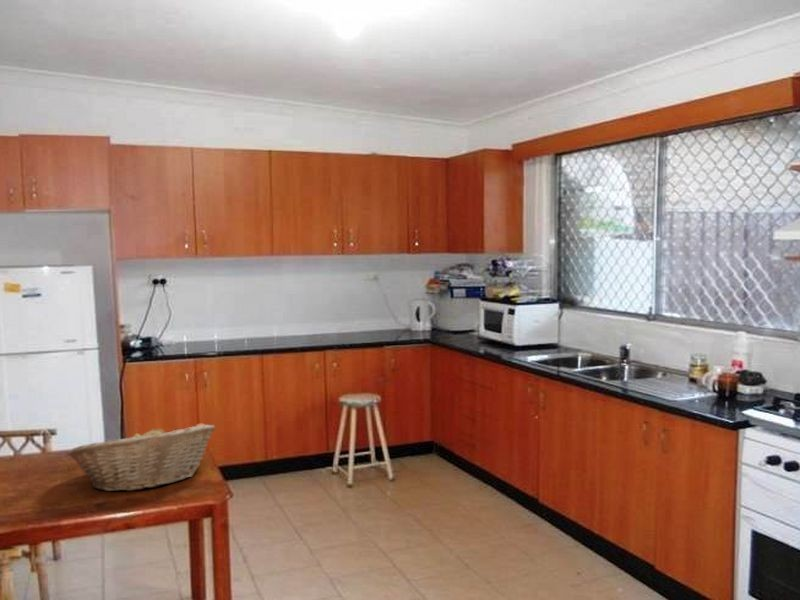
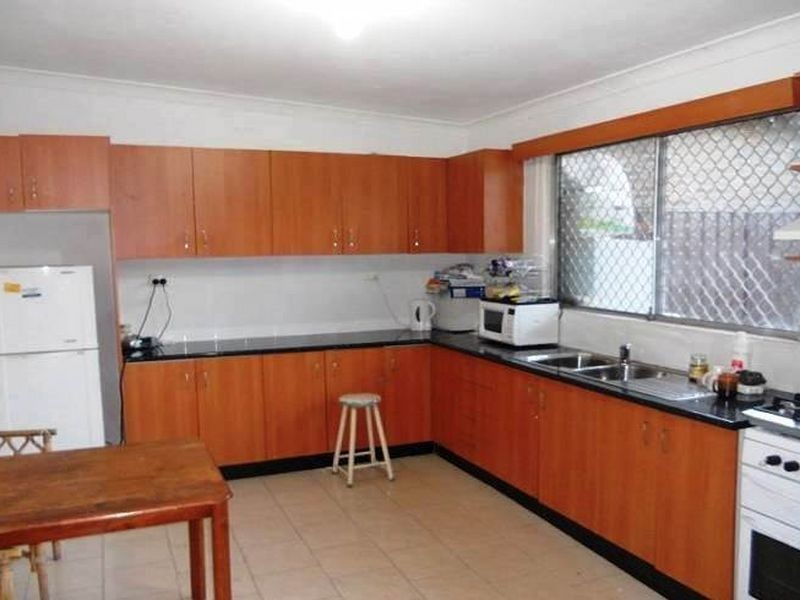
- fruit basket [66,423,216,492]
